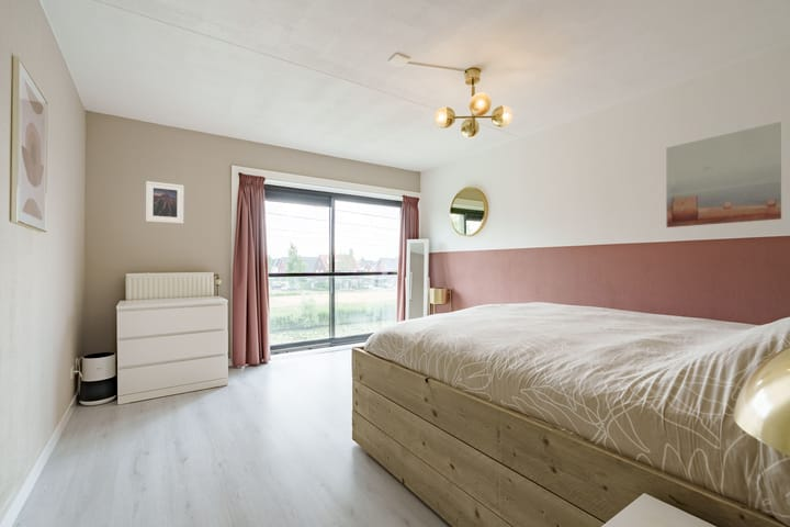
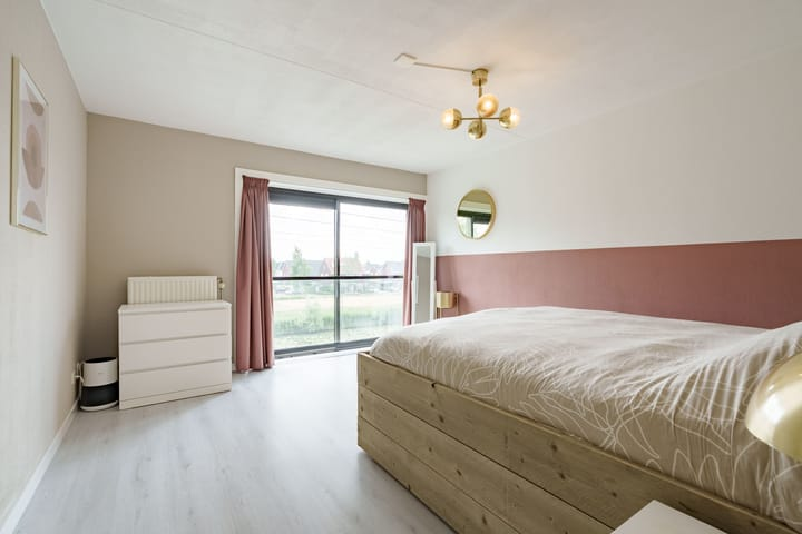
- wall art [665,121,782,228]
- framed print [145,180,185,225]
